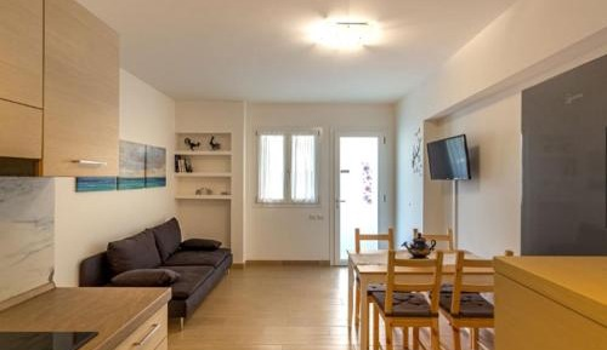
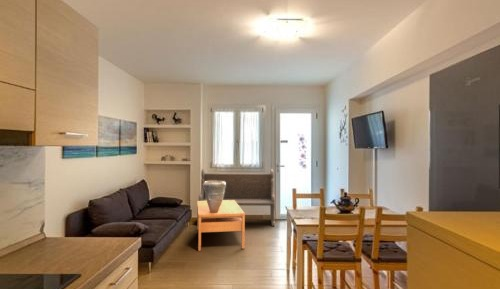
+ bench [198,168,276,227]
+ decorative urn [203,181,226,213]
+ coffee table [196,200,246,252]
